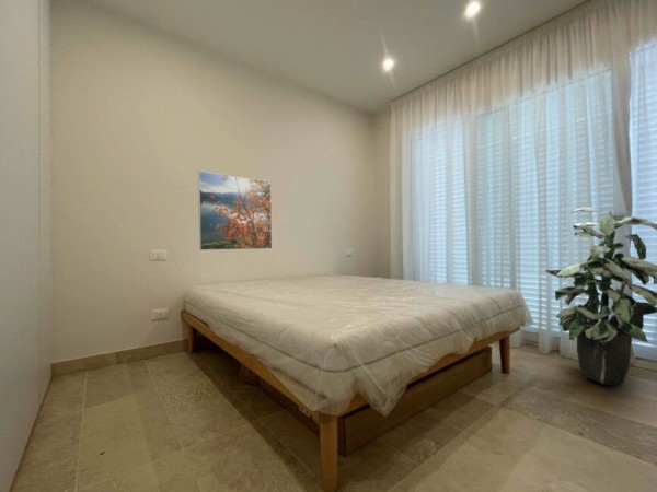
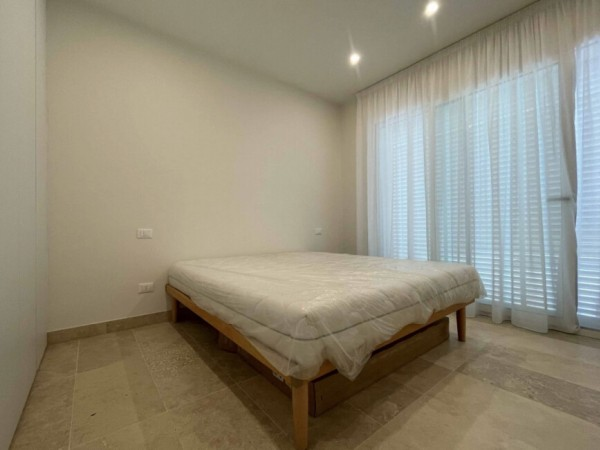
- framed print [197,169,273,251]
- indoor plant [544,207,657,387]
